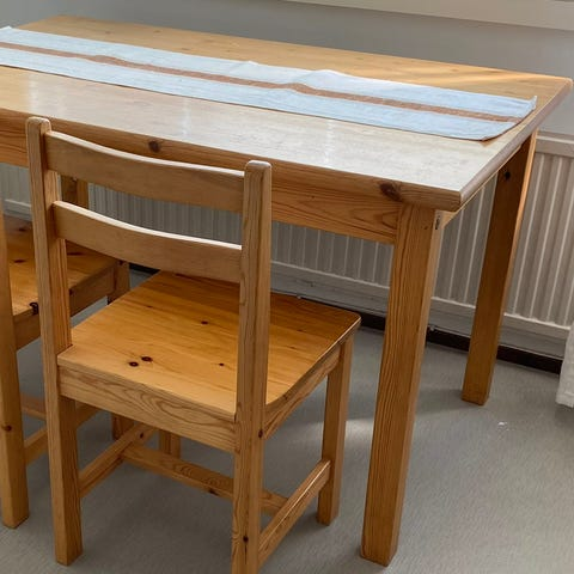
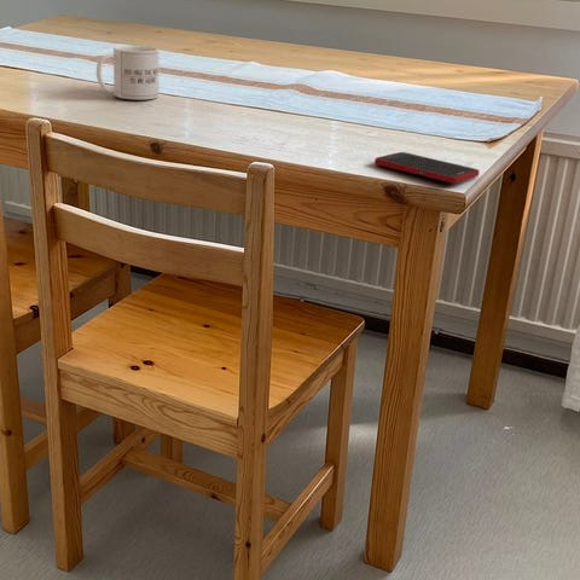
+ cell phone [373,151,481,184]
+ mug [95,45,160,100]
